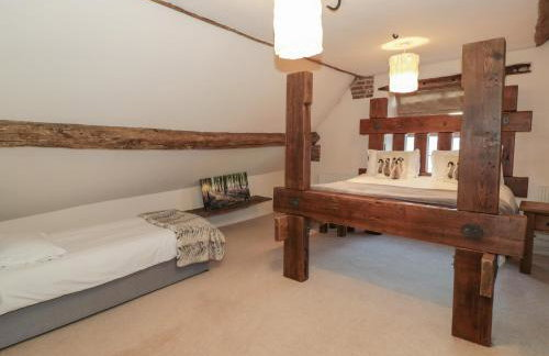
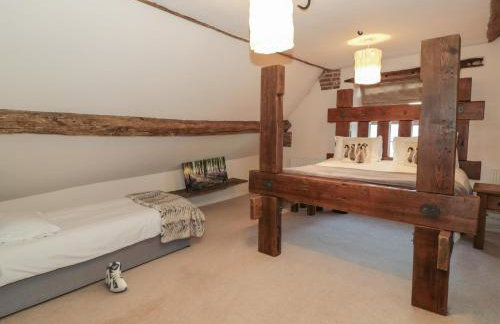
+ sneaker [104,260,128,293]
